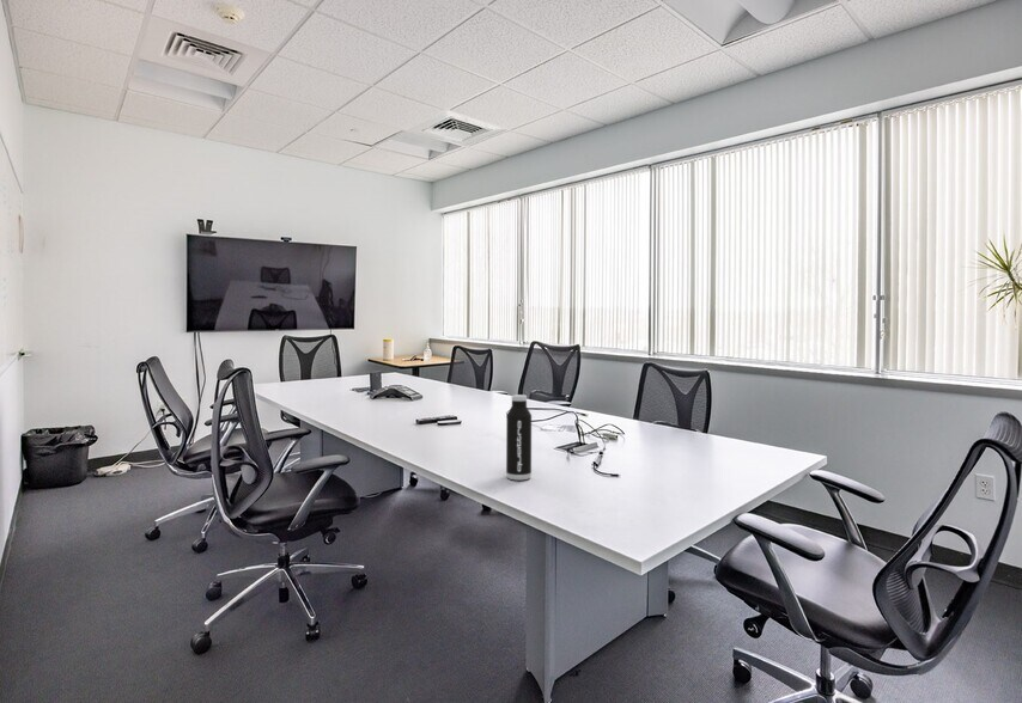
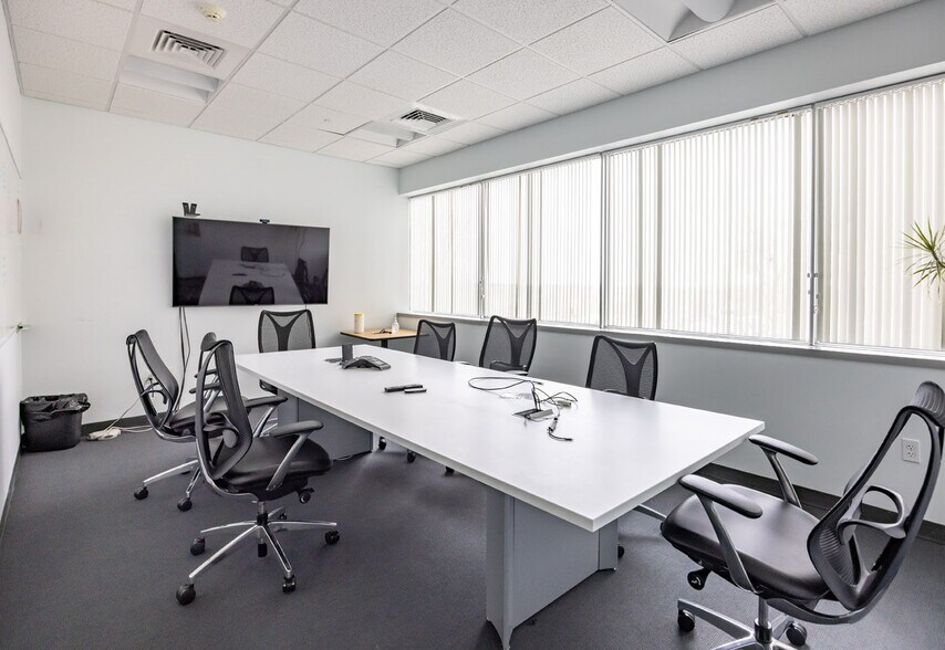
- water bottle [505,393,533,481]
